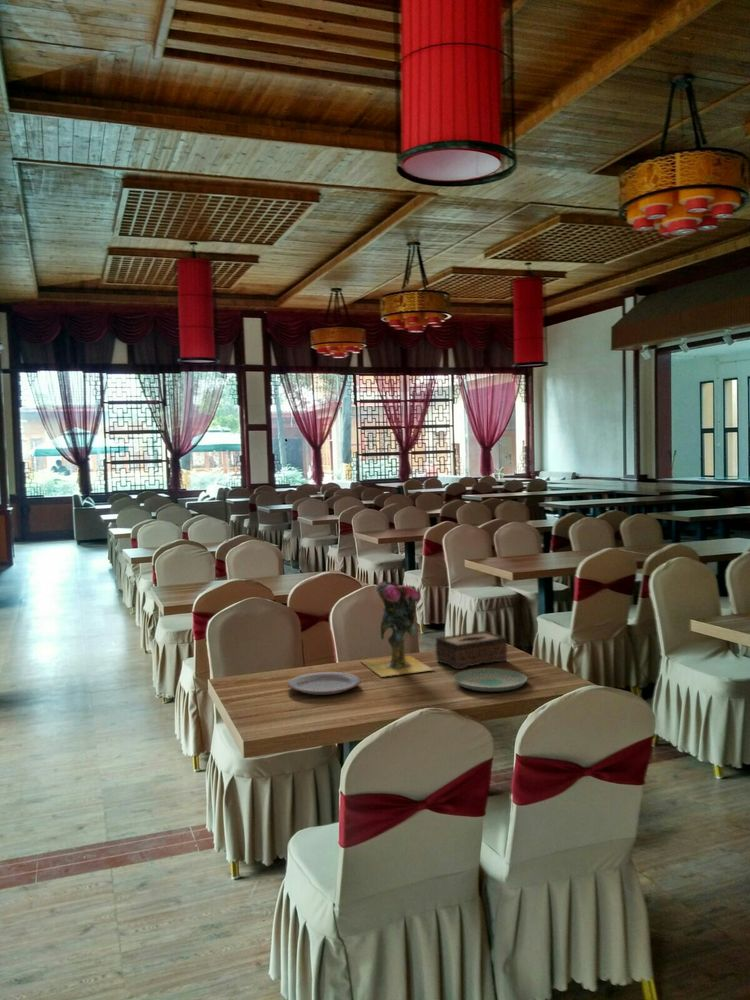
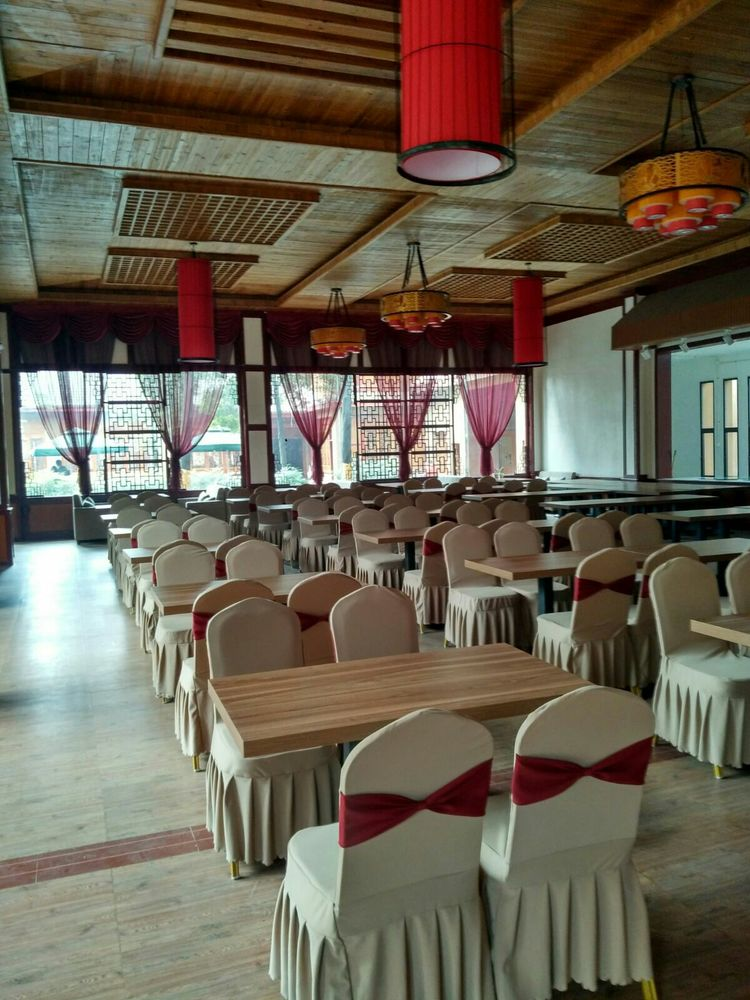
- vase [359,581,435,678]
- tissue box [434,630,508,670]
- plate [287,671,362,696]
- plate [453,667,528,693]
